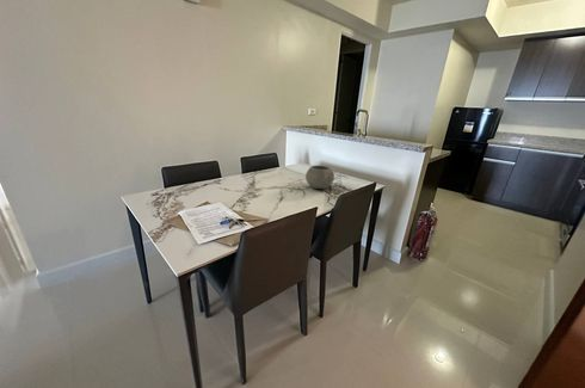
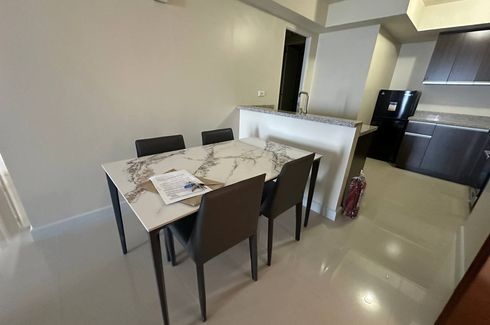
- bowl [304,165,335,190]
